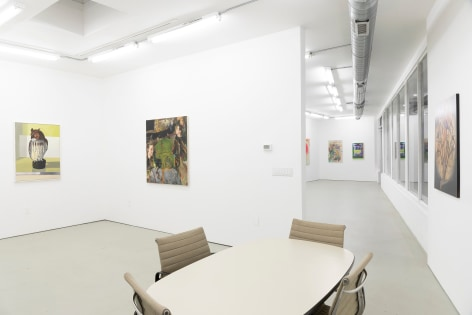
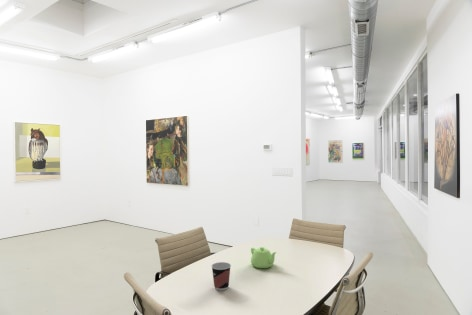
+ teapot [250,246,278,269]
+ cup [210,261,232,291]
